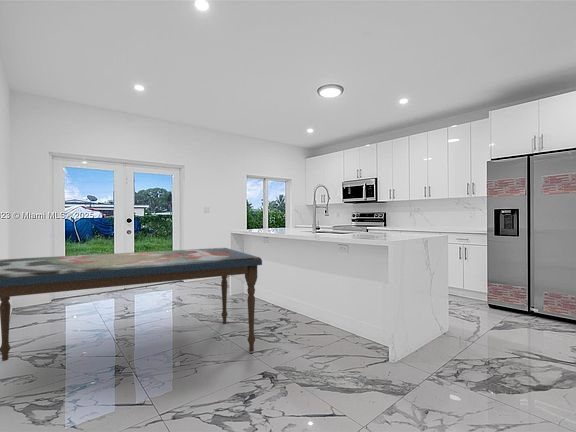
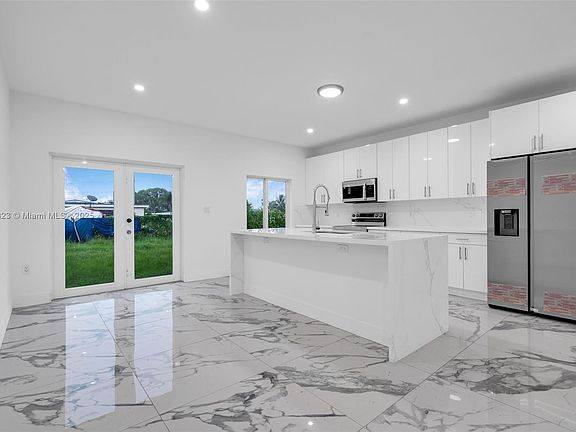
- dining table [0,247,263,362]
